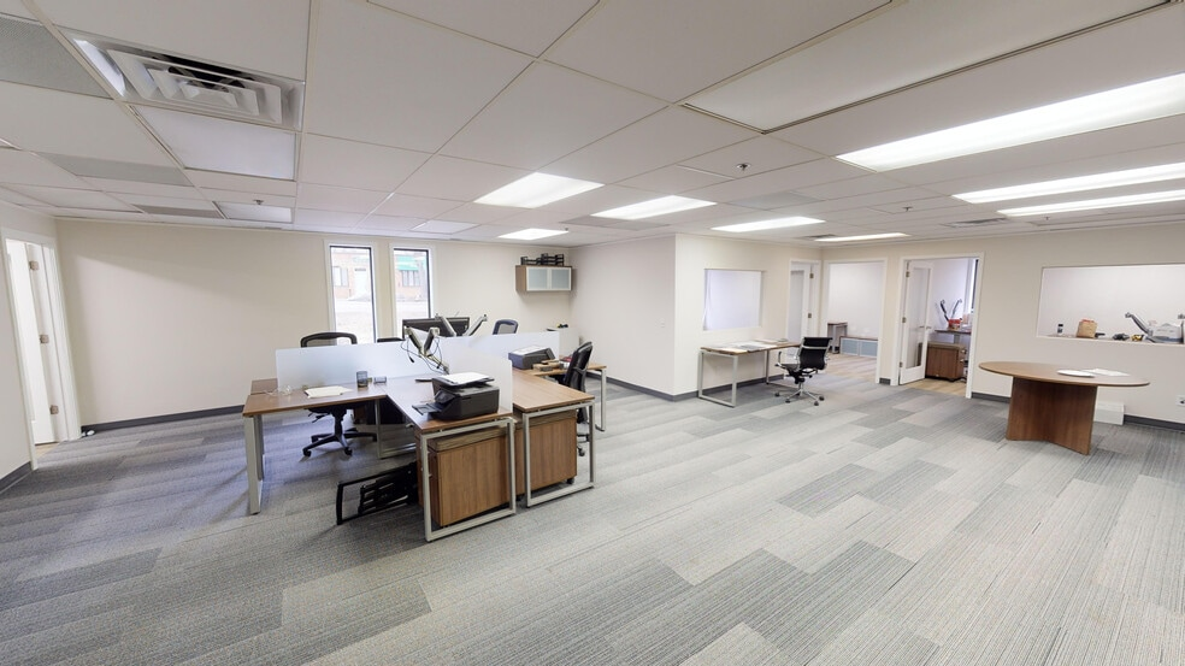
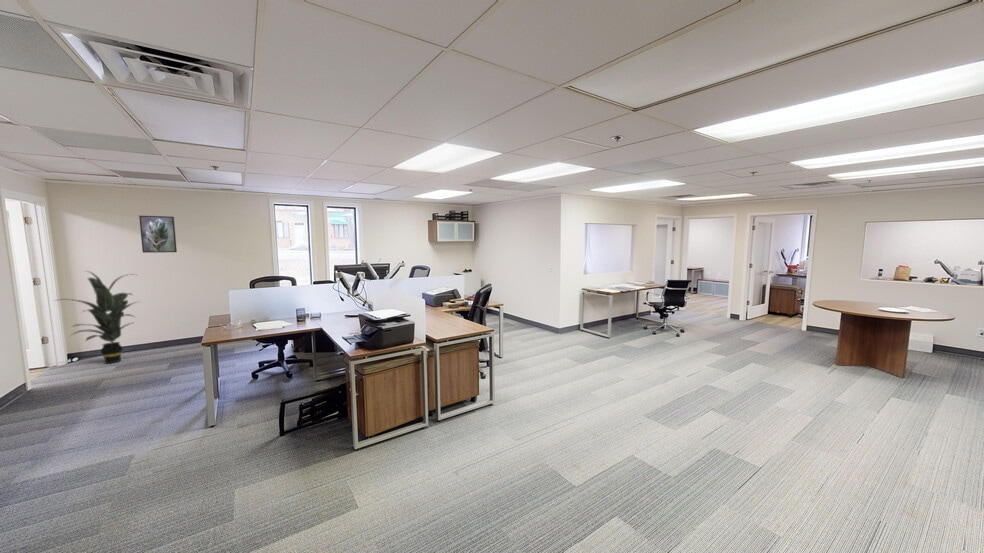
+ indoor plant [53,270,142,365]
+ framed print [138,215,178,254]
